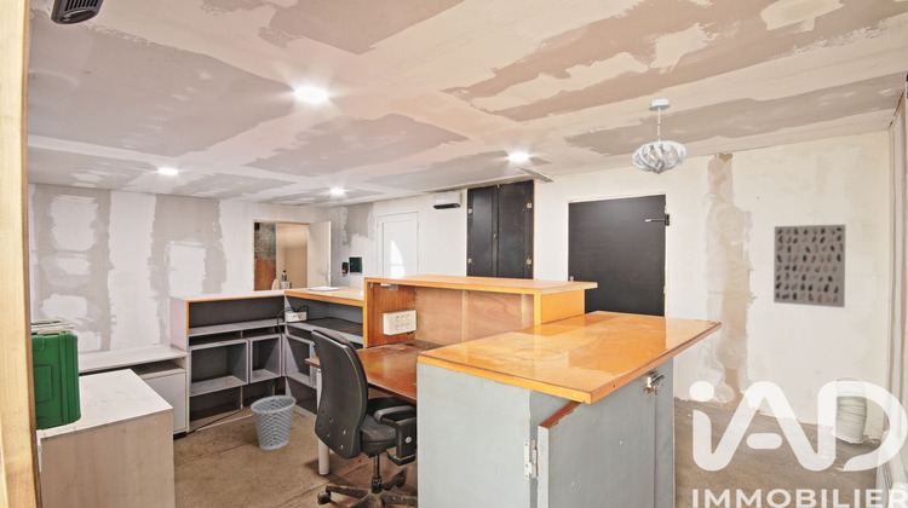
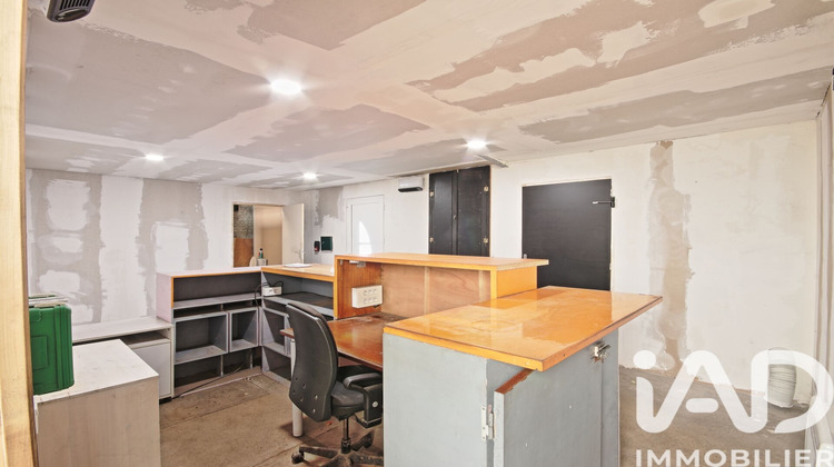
- pendant light [631,98,688,175]
- wastebasket [249,394,297,451]
- wall art [772,224,846,308]
